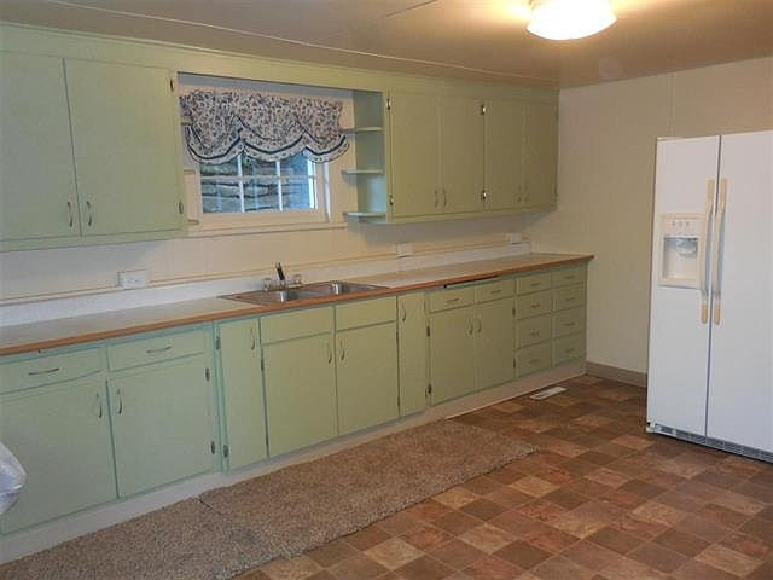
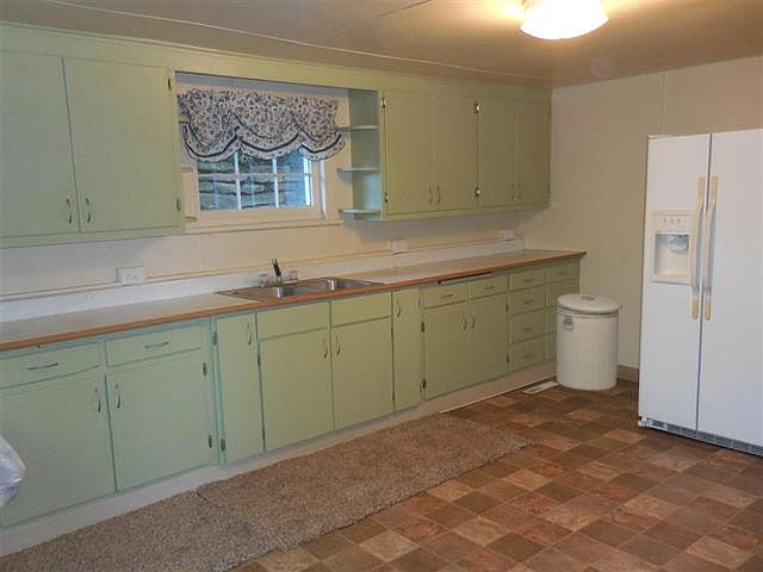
+ can [556,292,624,391]
